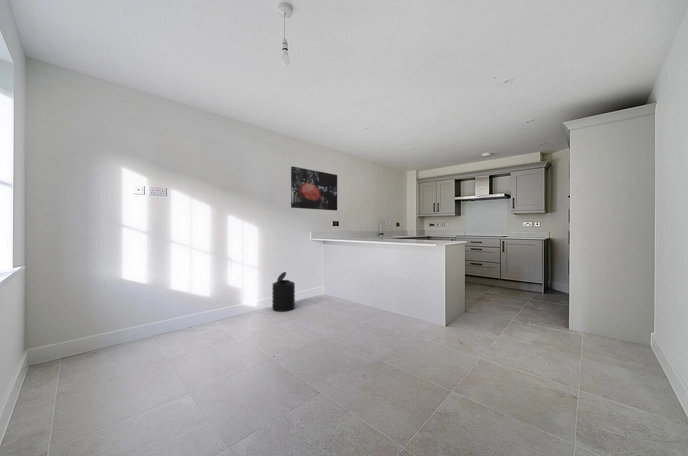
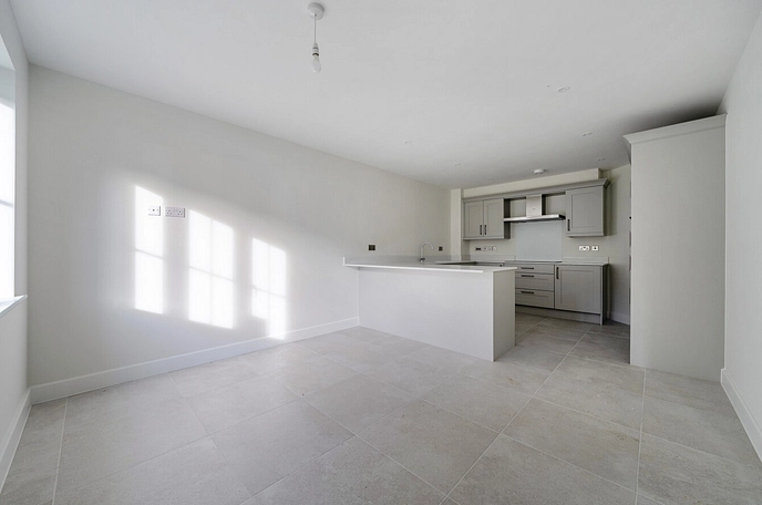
- trash can [271,271,296,313]
- wall art [290,166,338,211]
